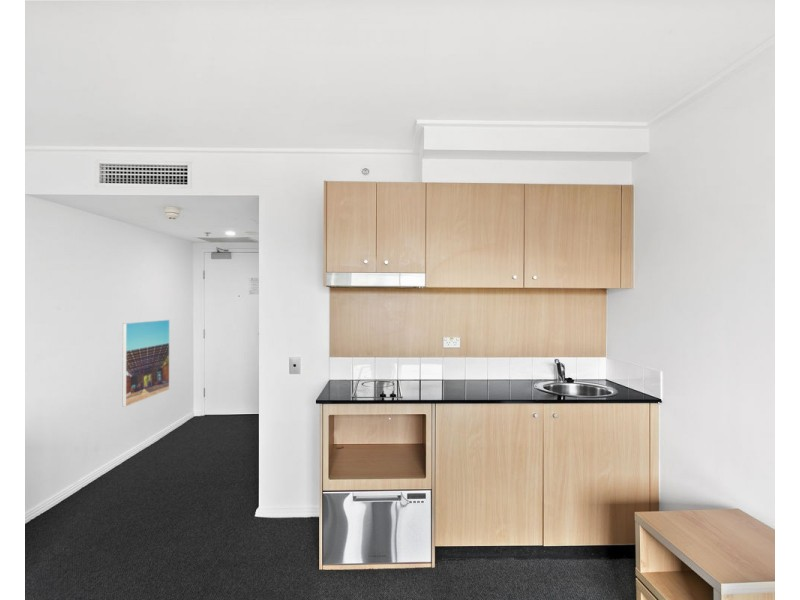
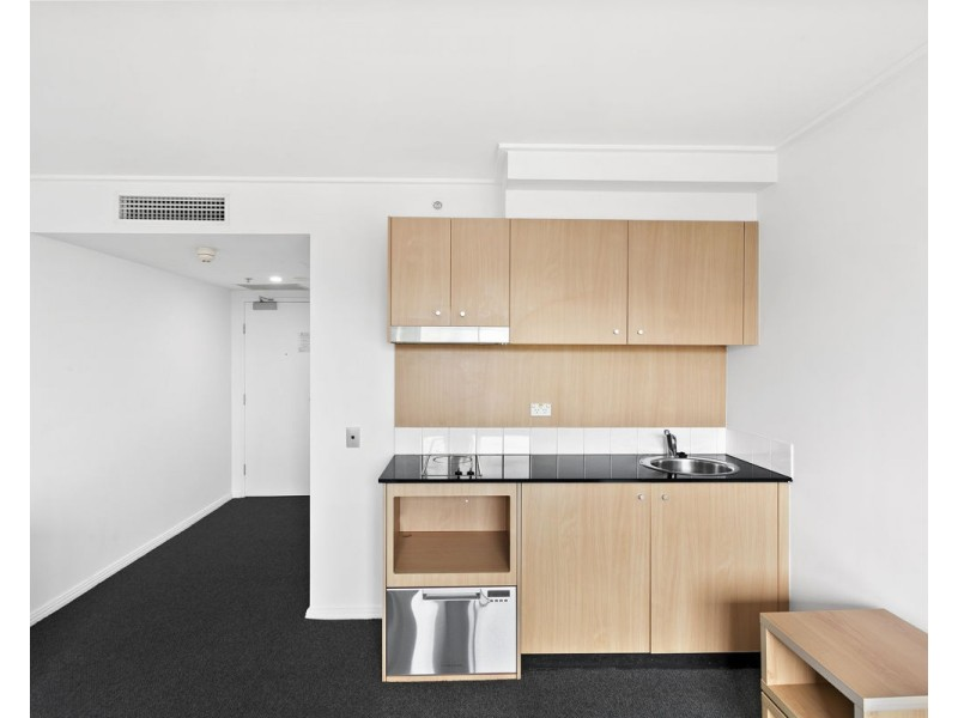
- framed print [122,319,170,408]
